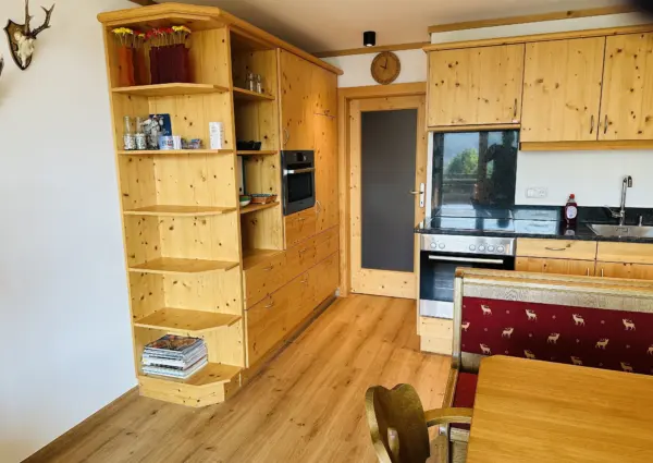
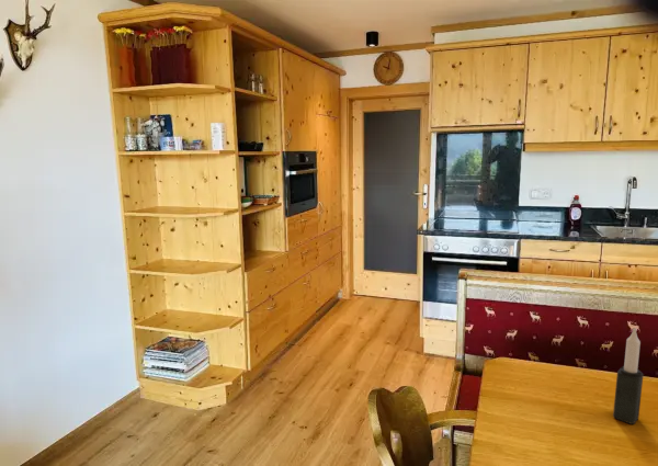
+ candle [612,327,645,425]
